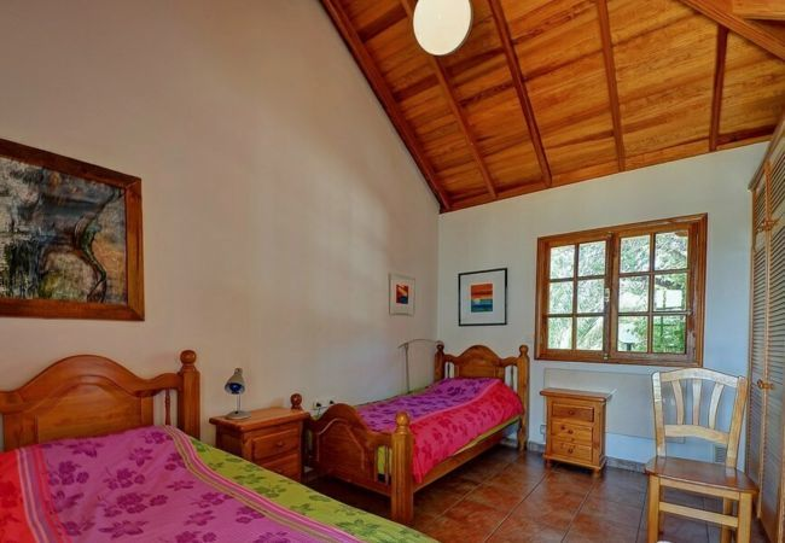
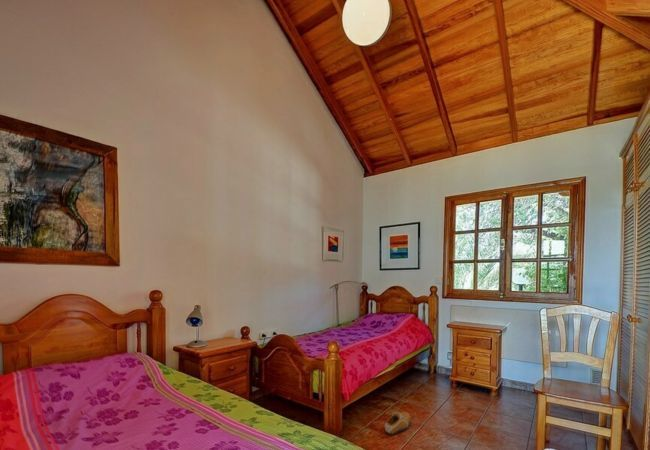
+ shoe [384,411,412,436]
